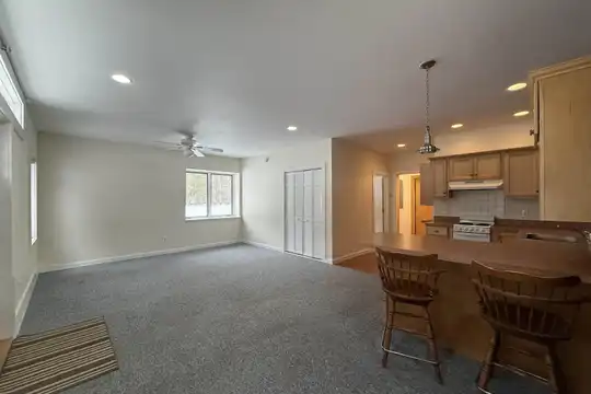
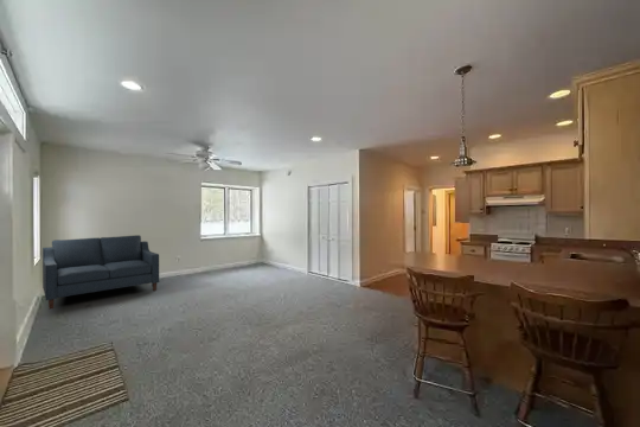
+ sofa [41,234,160,310]
